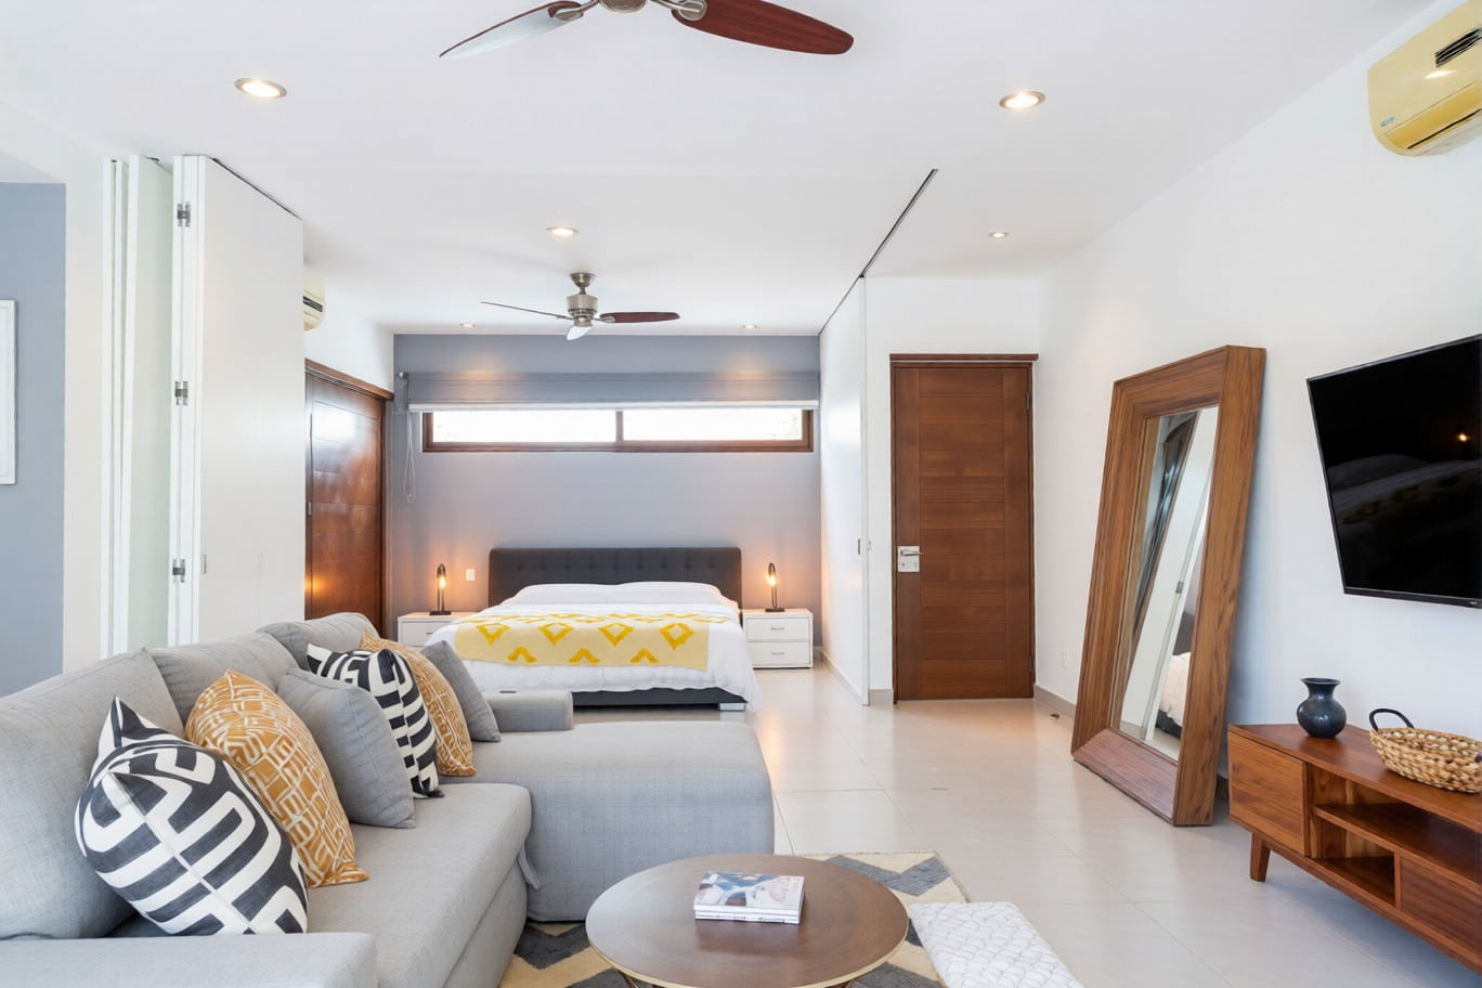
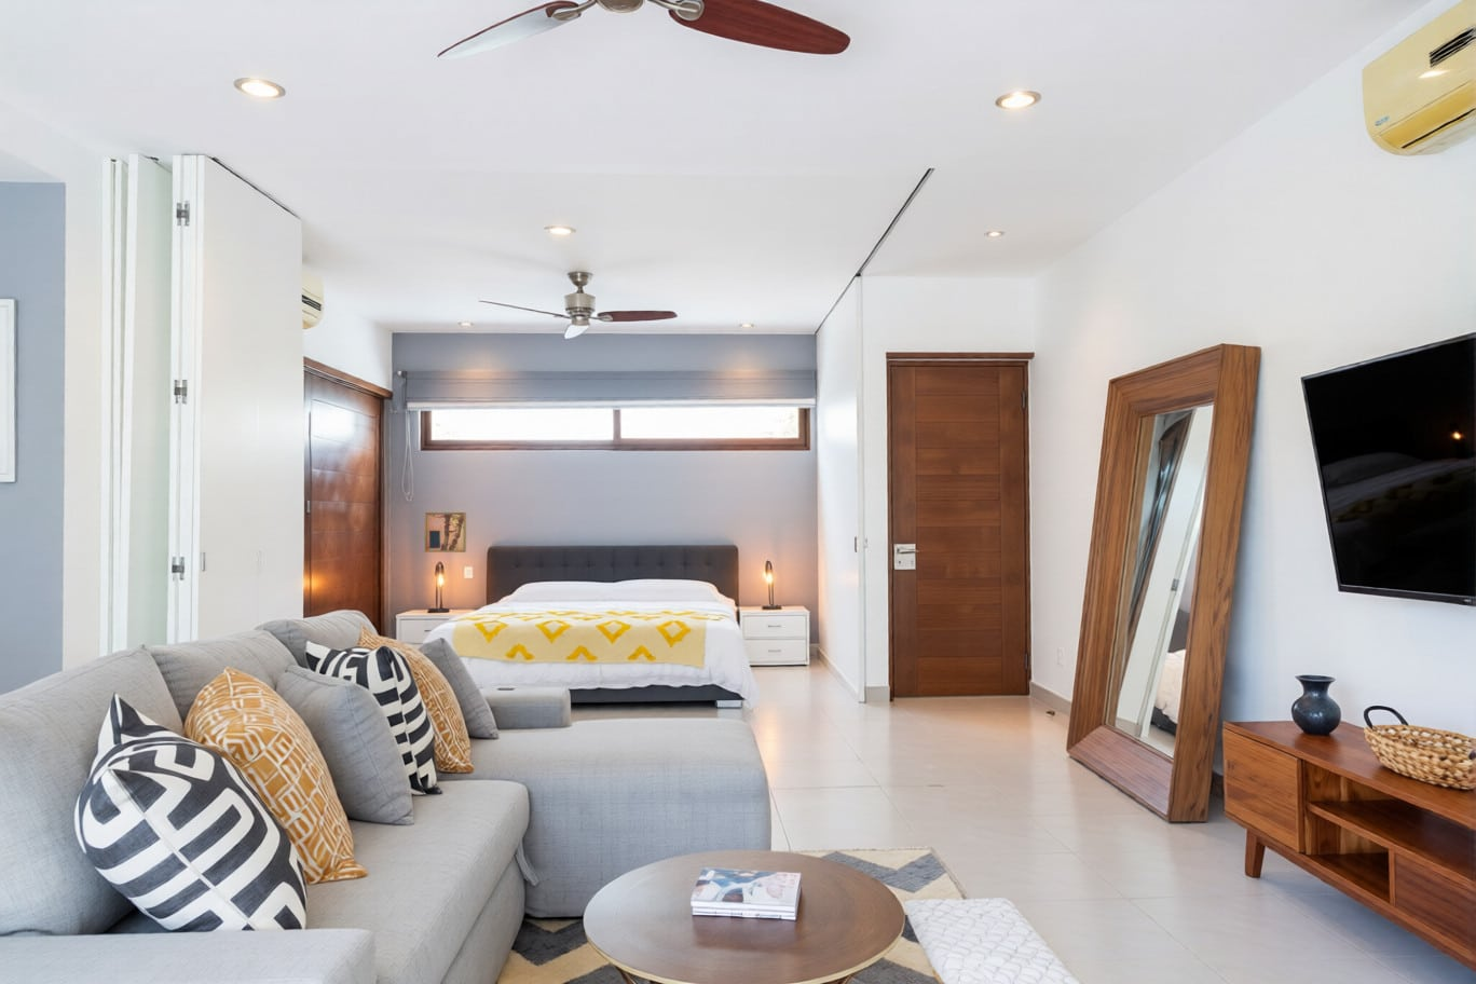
+ wall art [424,512,467,554]
